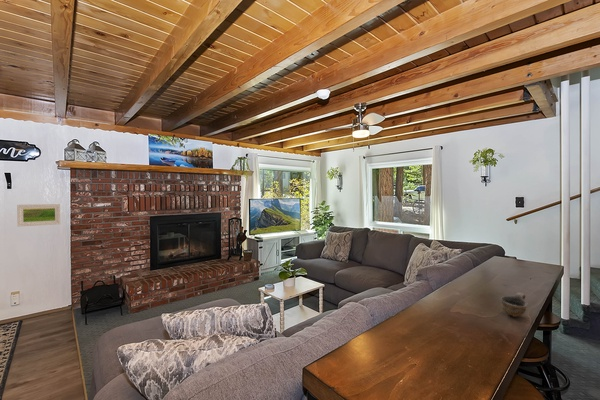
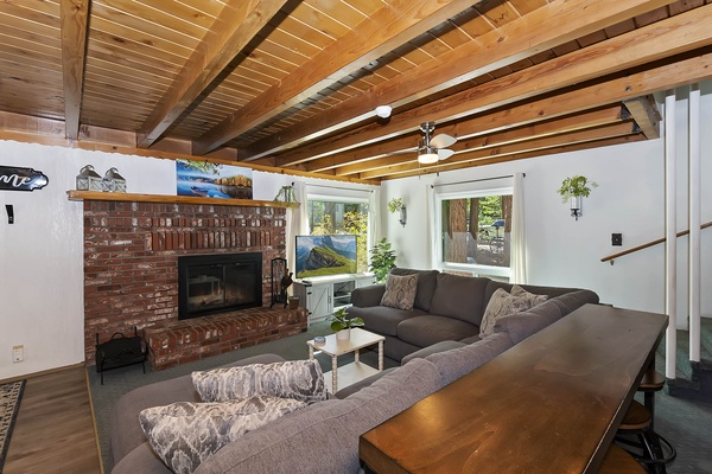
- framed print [16,203,61,227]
- cup [500,292,529,318]
